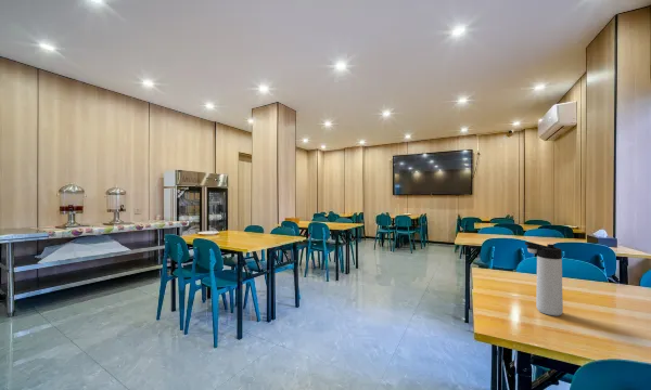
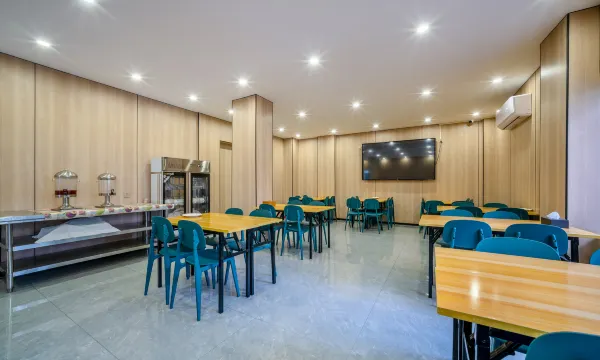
- thermos bottle [524,240,564,317]
